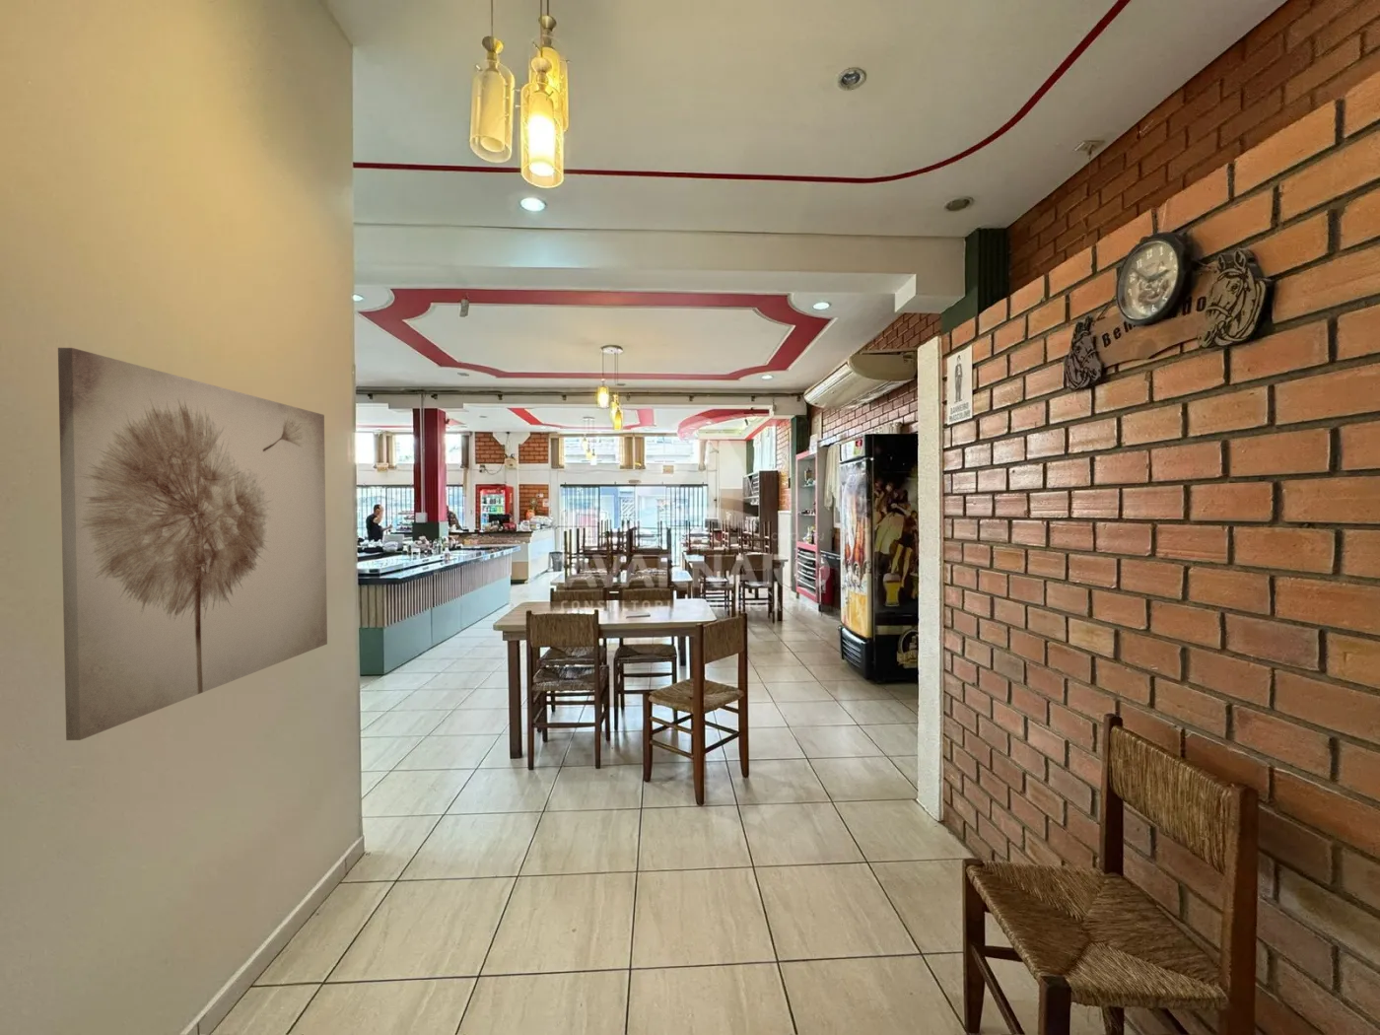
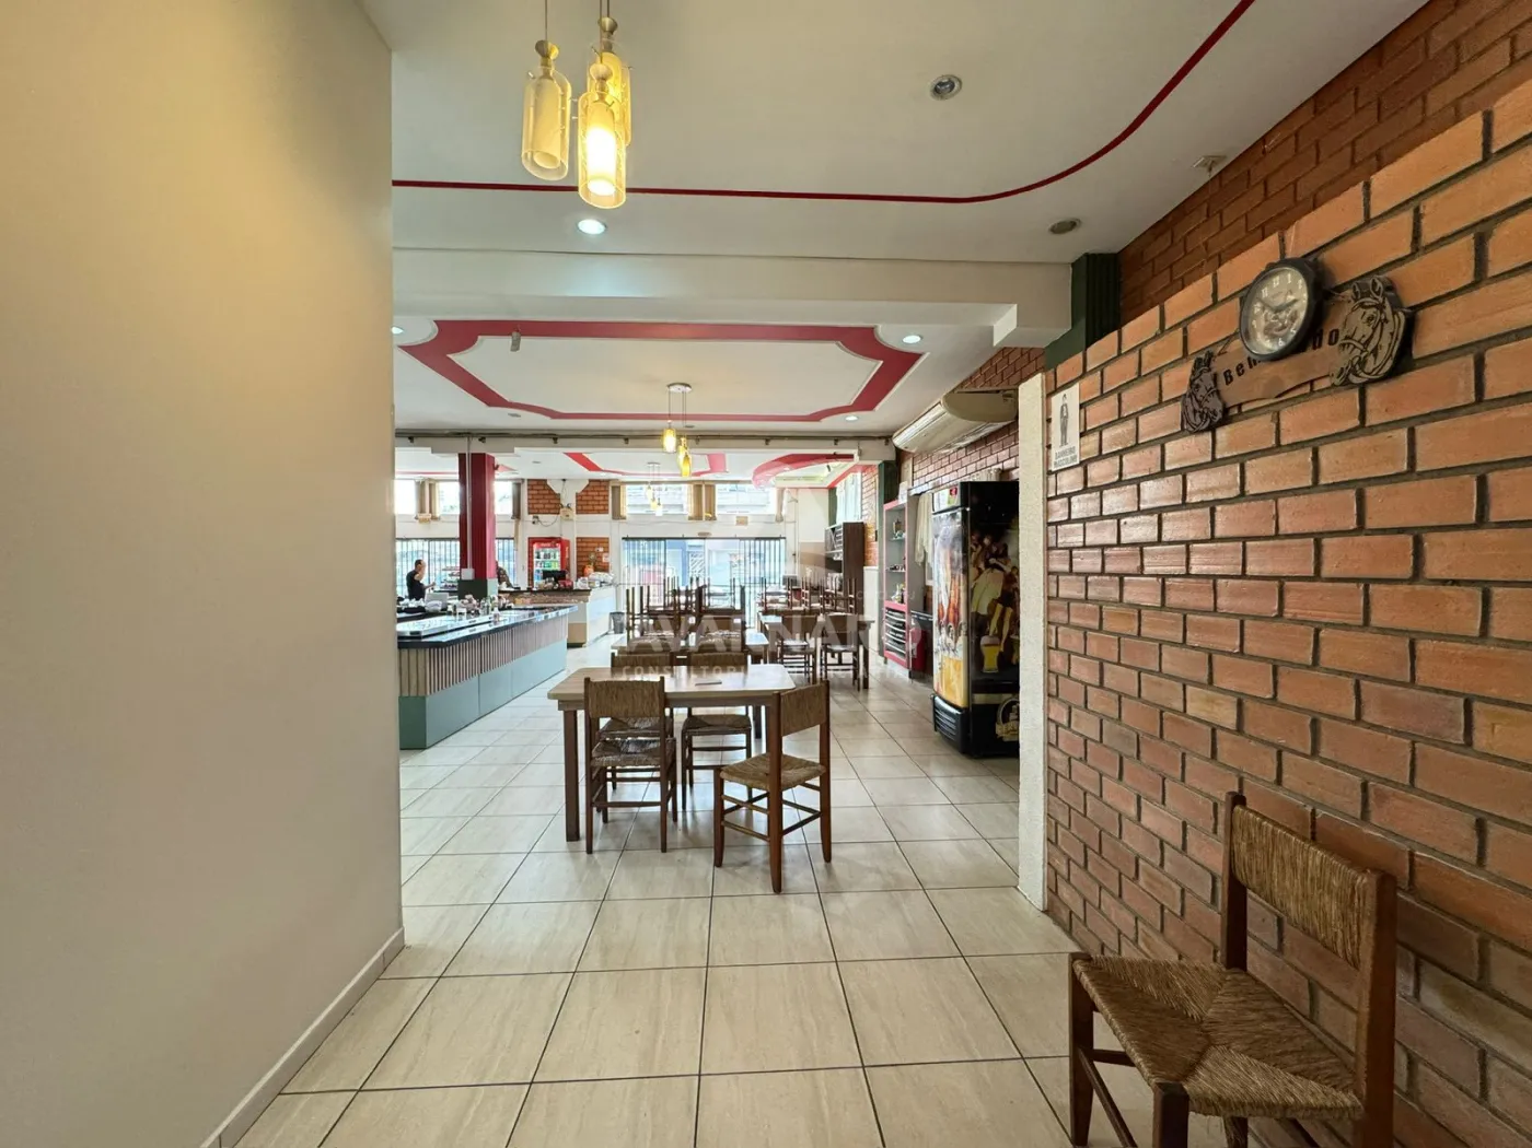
- wall art [58,347,328,741]
